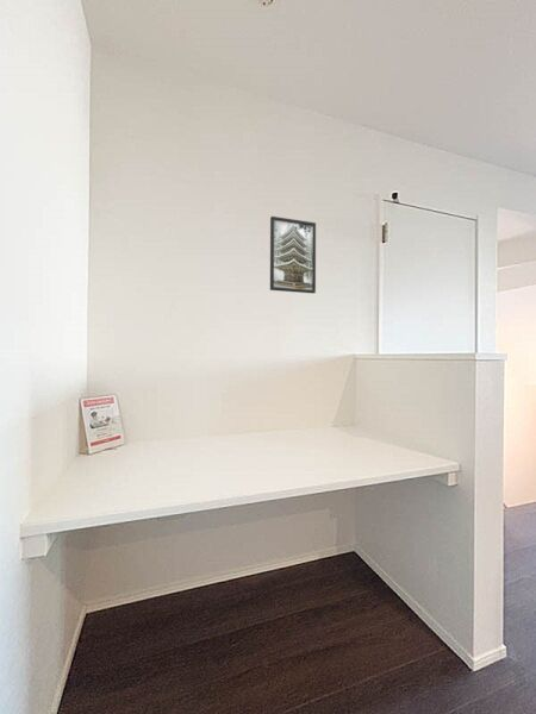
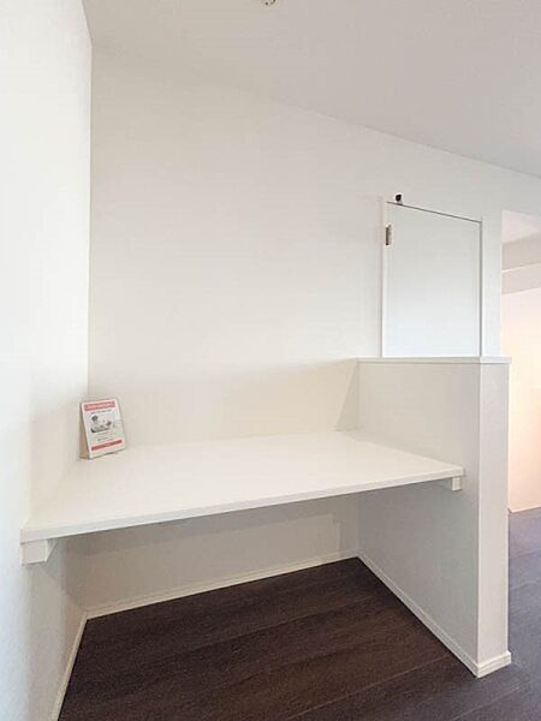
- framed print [269,215,317,294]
